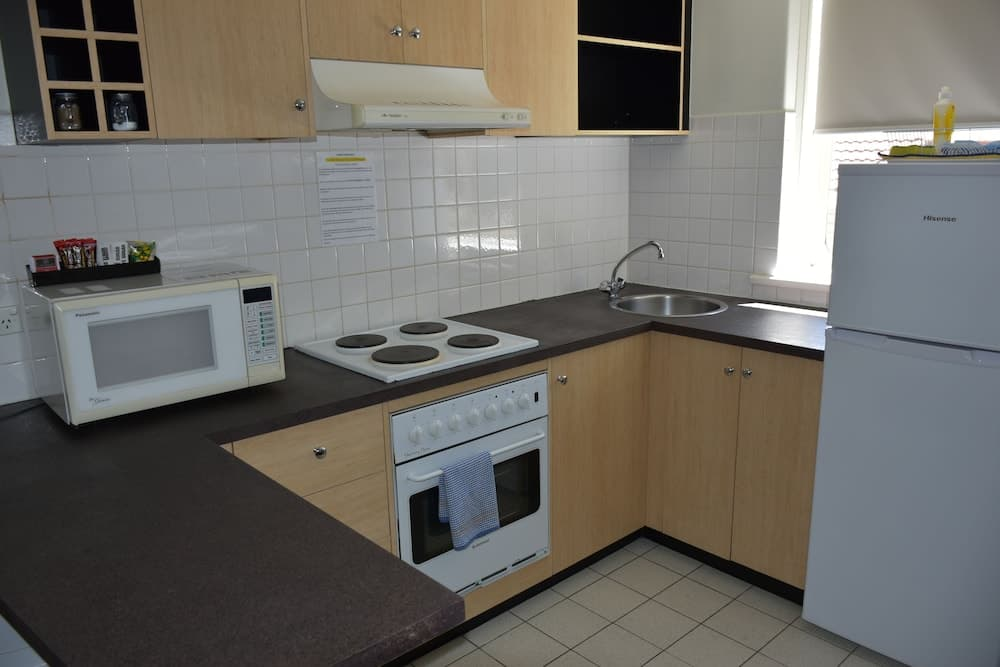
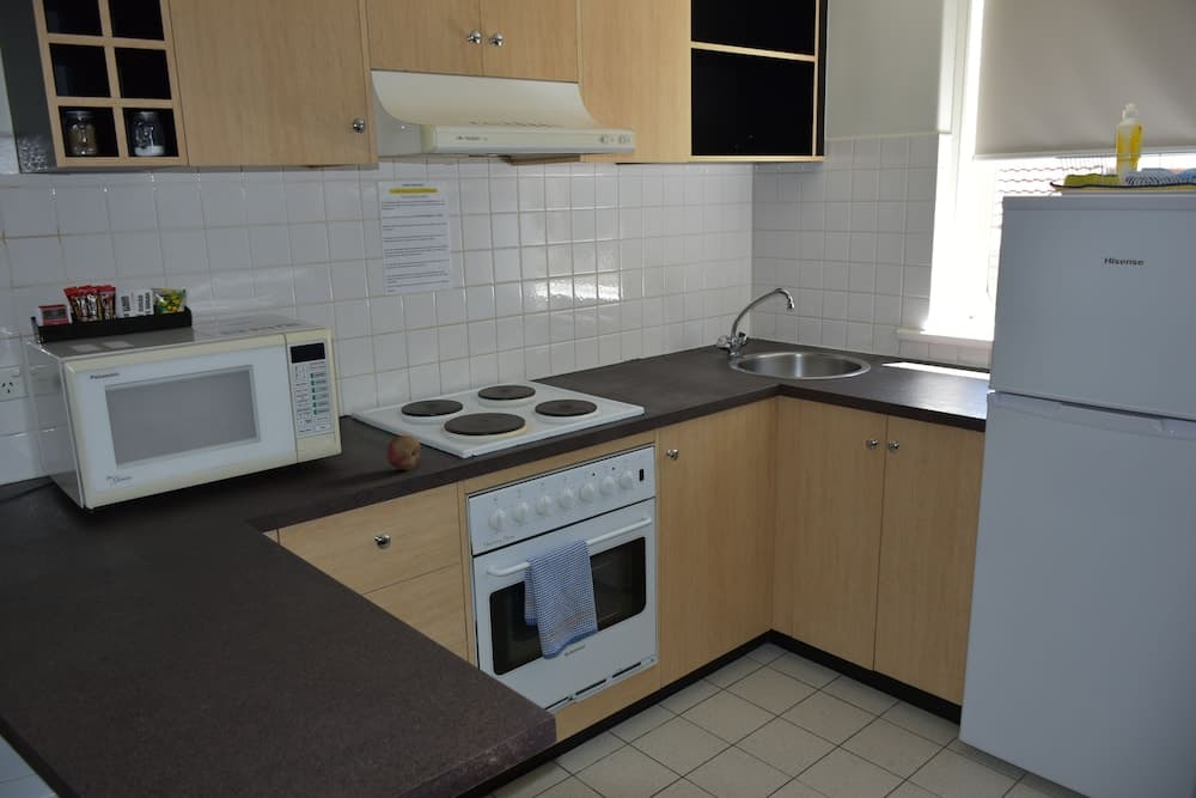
+ fruit [386,434,421,471]
